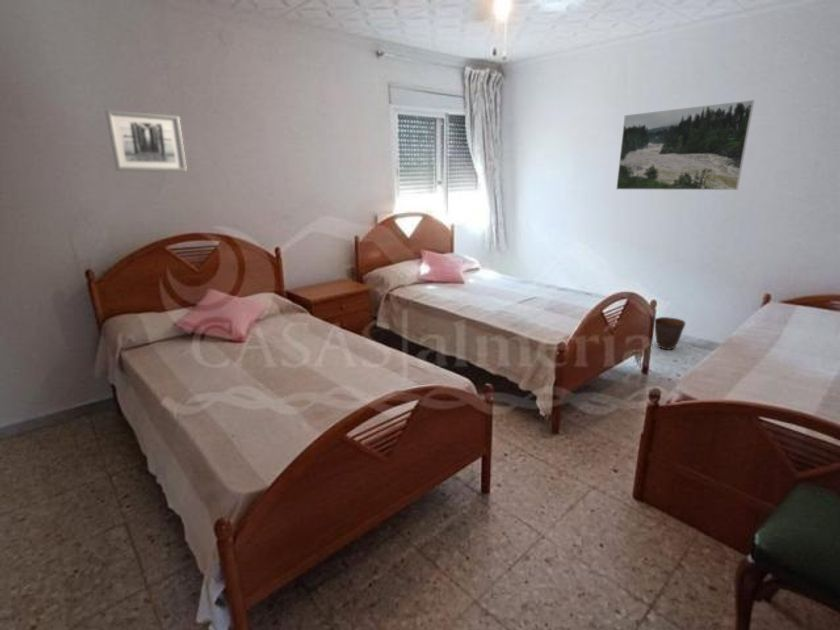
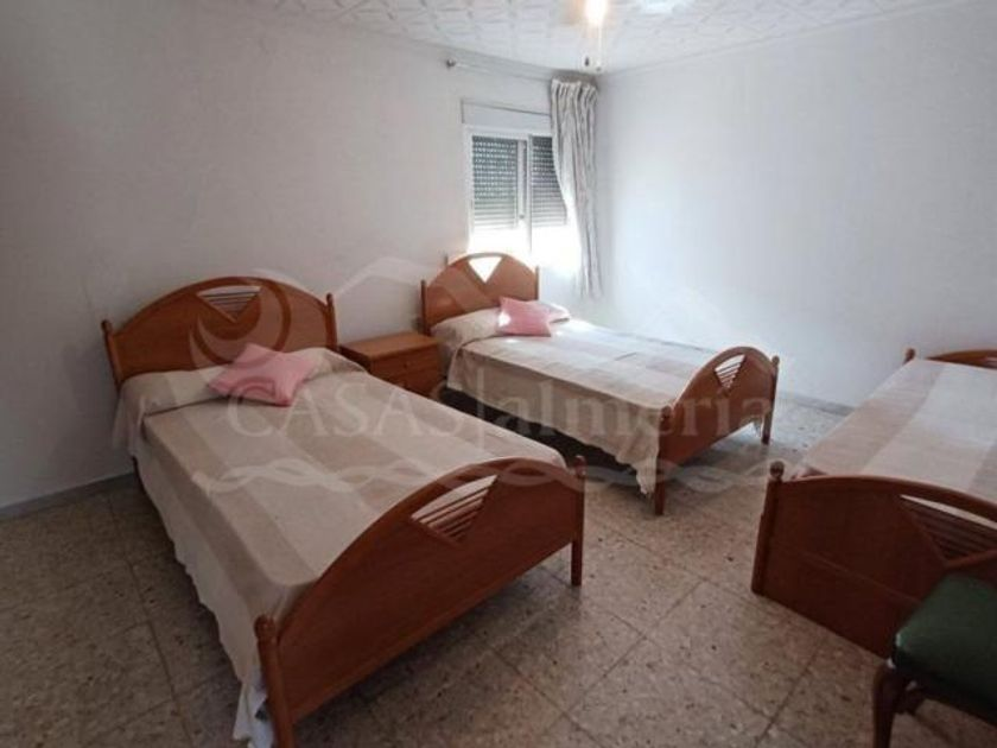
- wall art [104,109,188,173]
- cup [653,316,687,351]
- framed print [615,99,755,191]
